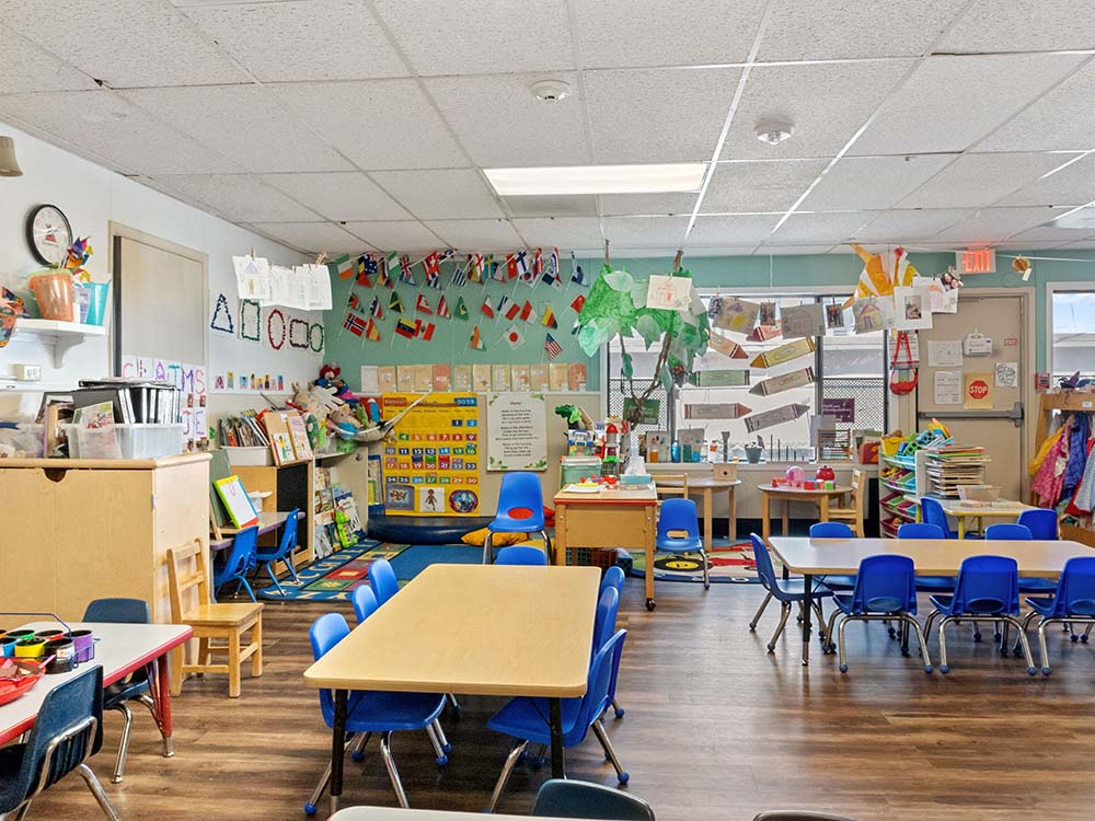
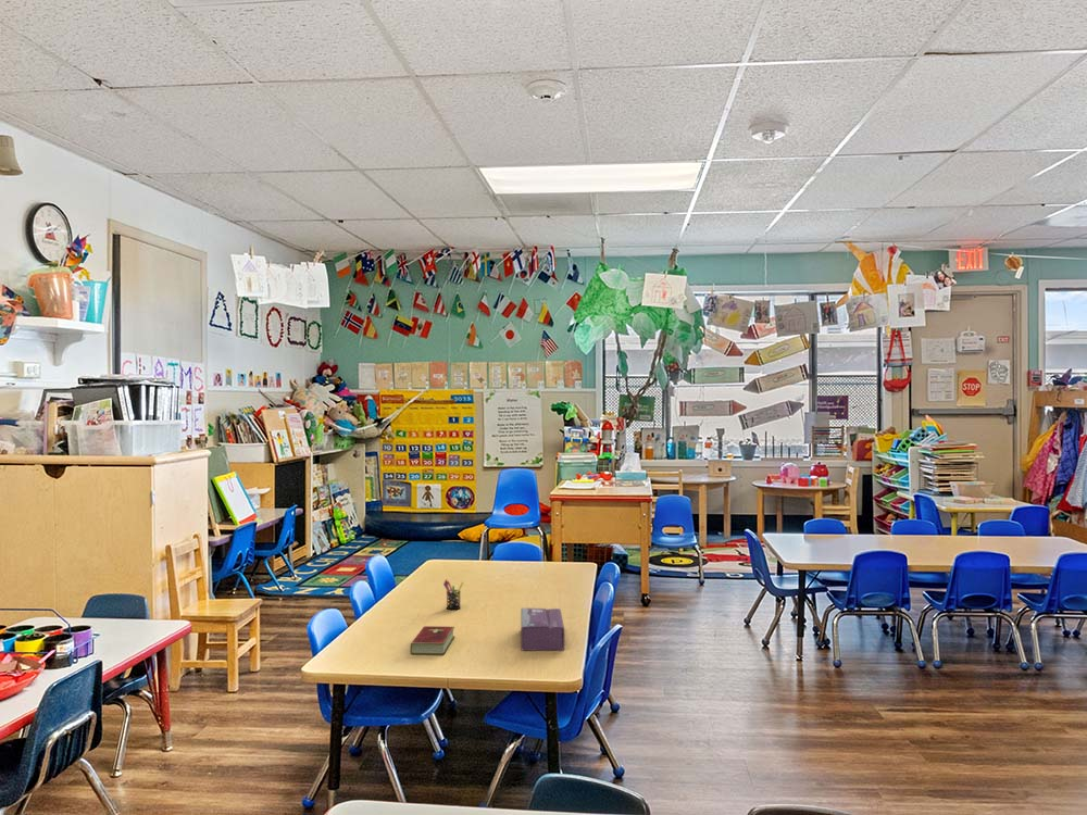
+ hardcover book [409,625,455,656]
+ tissue box [520,607,565,652]
+ pen holder [442,578,464,611]
